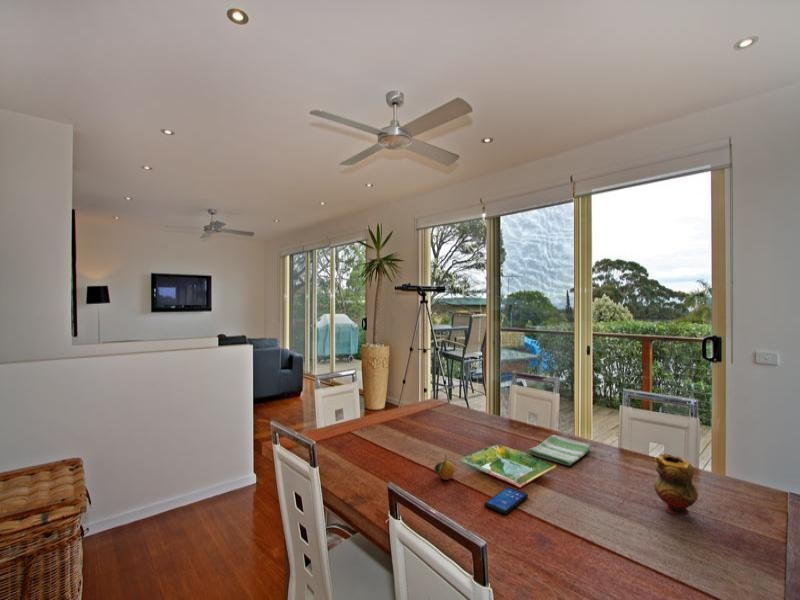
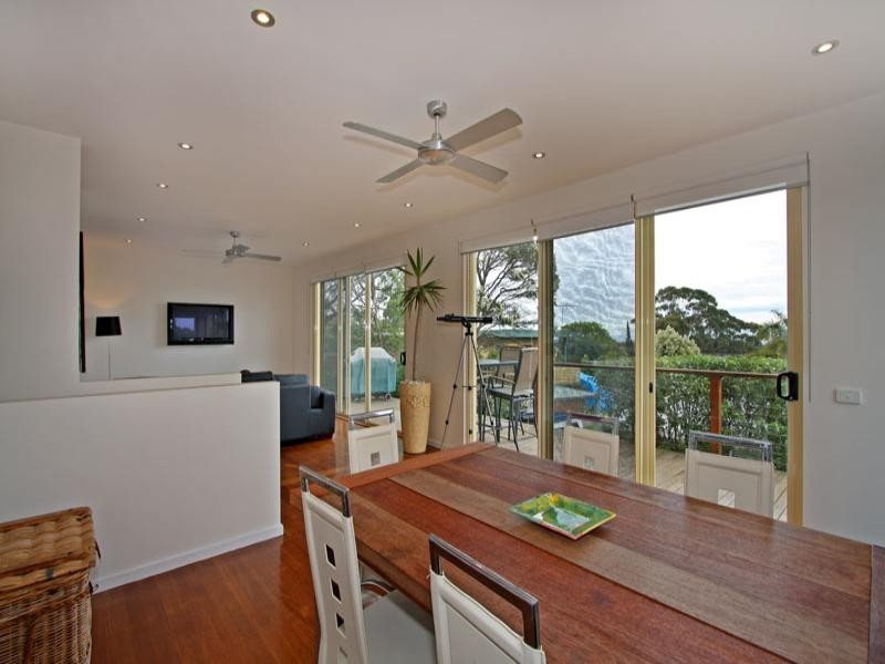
- fruit [434,454,455,481]
- smartphone [483,486,529,515]
- dish towel [527,434,592,467]
- teapot [653,453,699,517]
